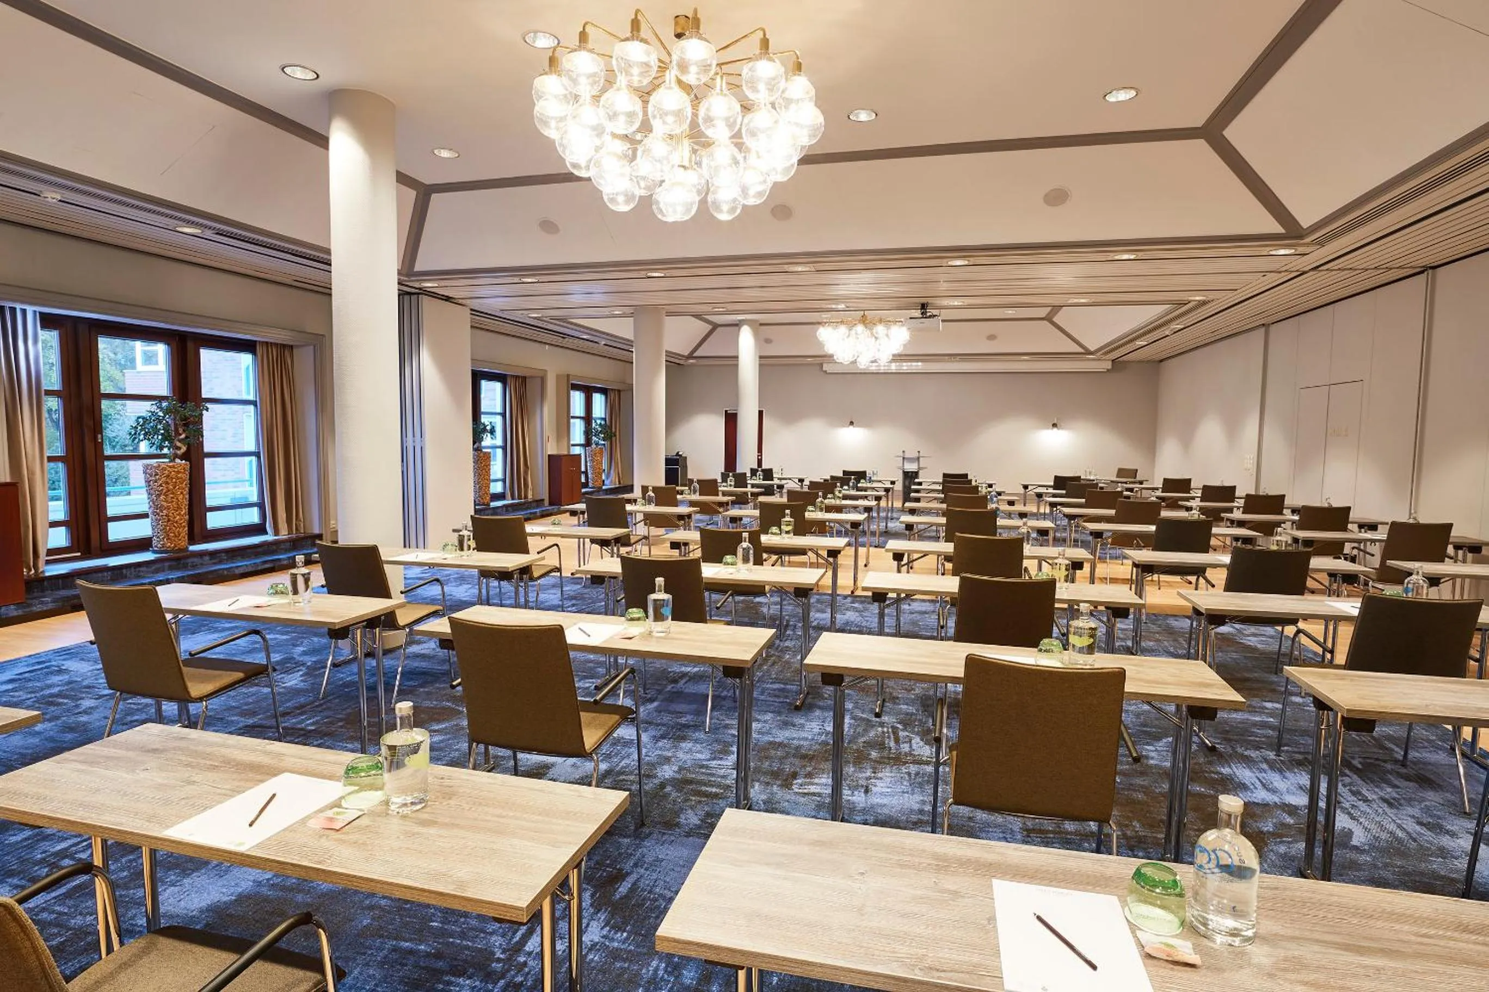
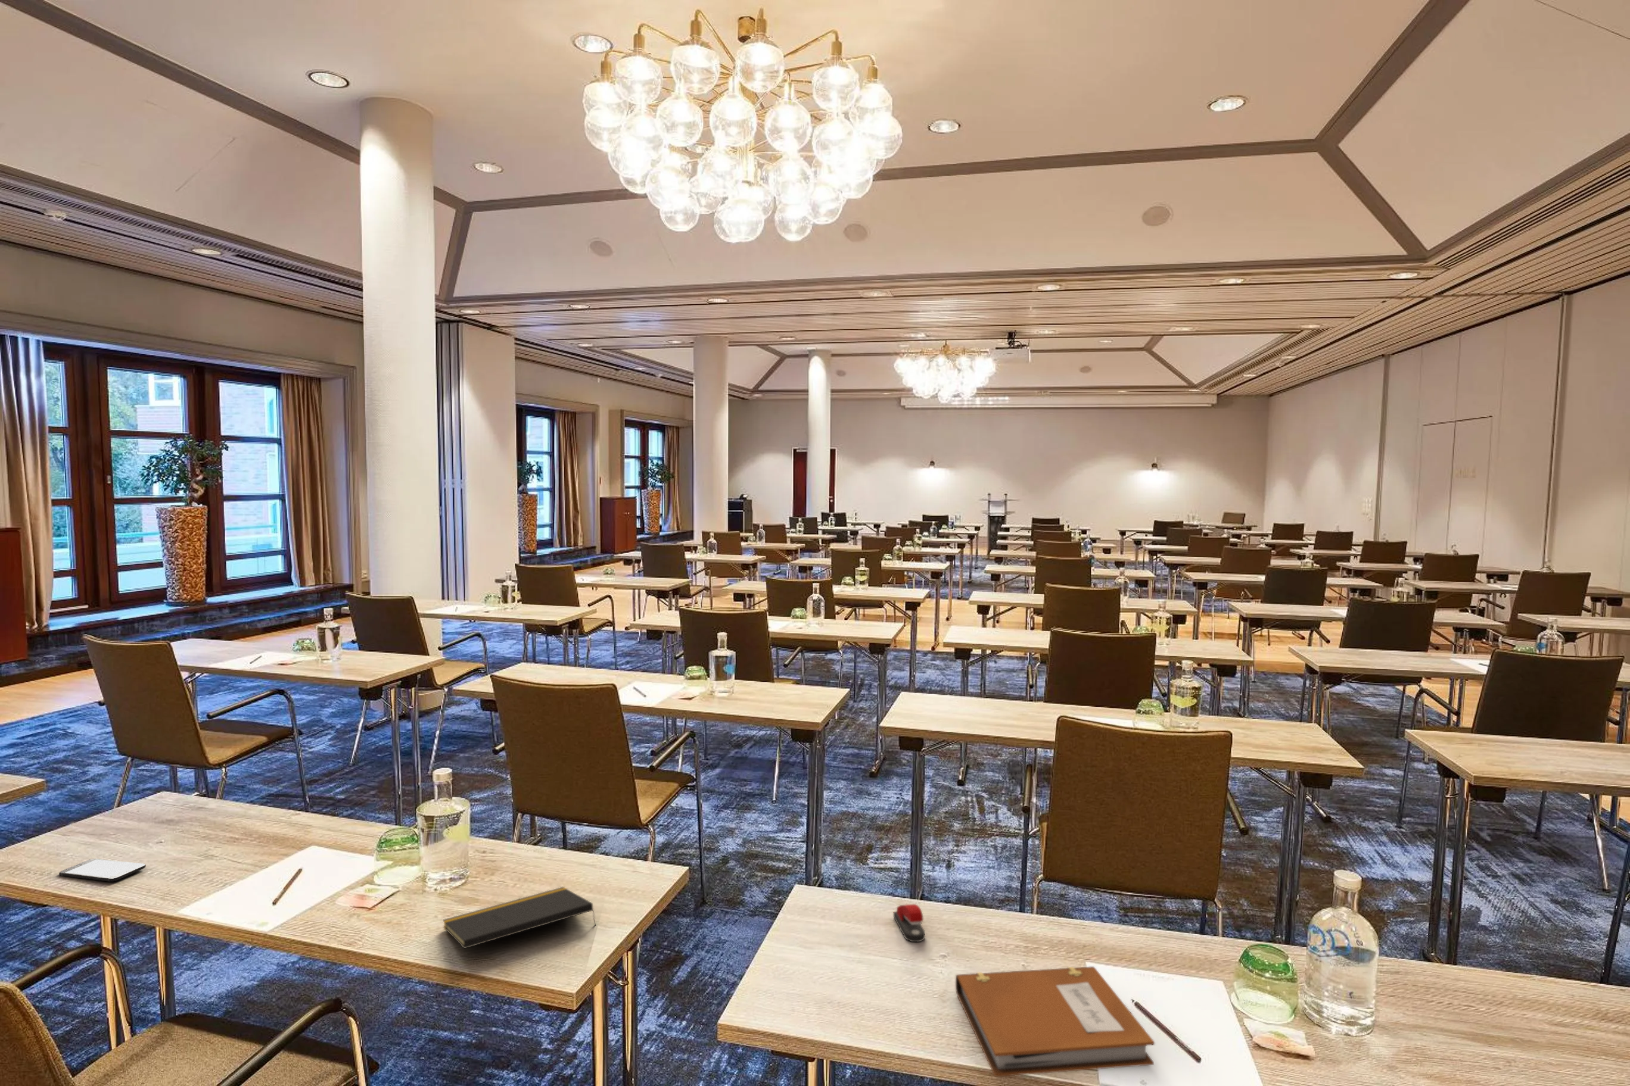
+ notebook [954,966,1155,1078]
+ smartphone [58,858,147,882]
+ notepad [441,886,597,950]
+ stapler [893,903,925,943]
